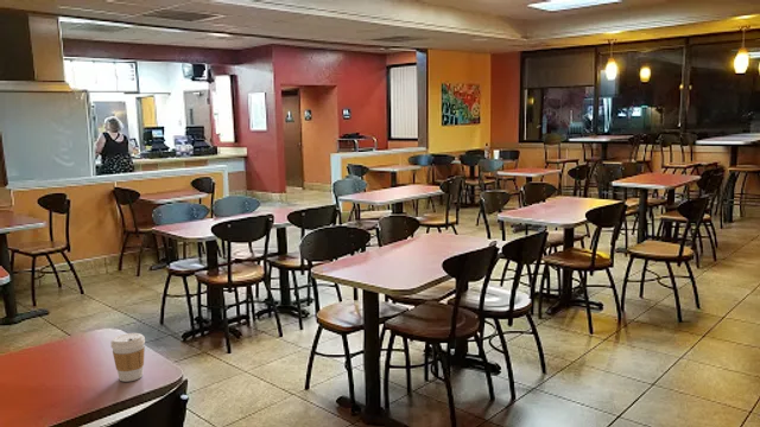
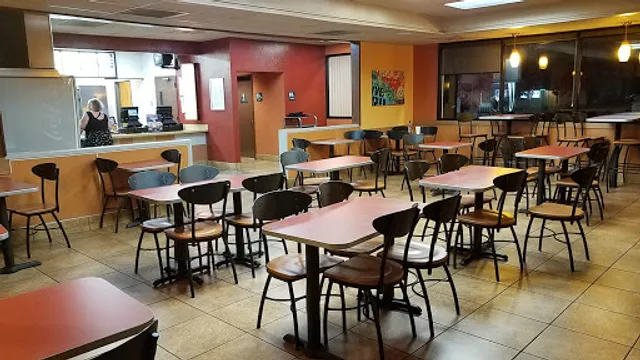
- coffee cup [109,332,146,383]
